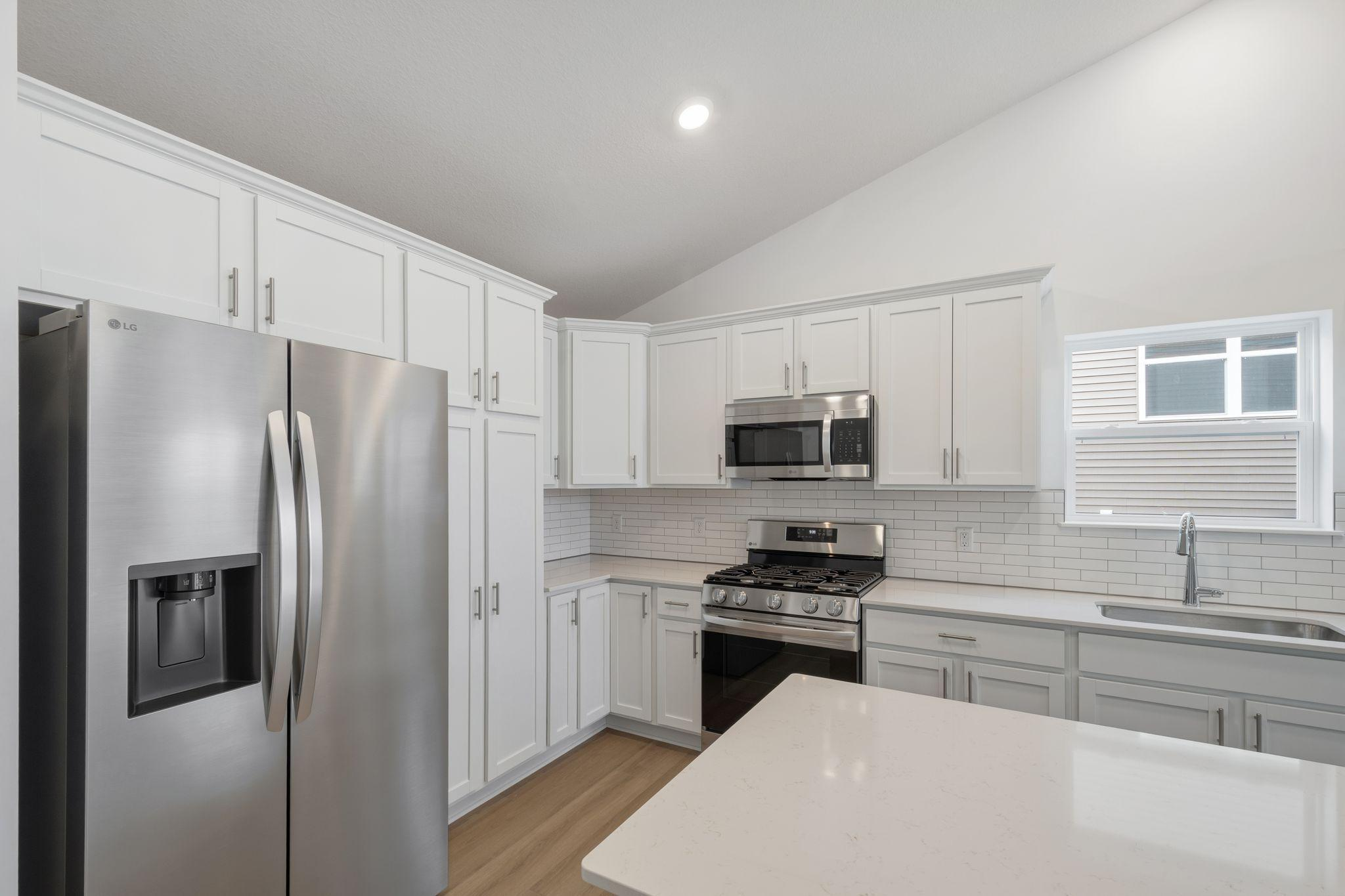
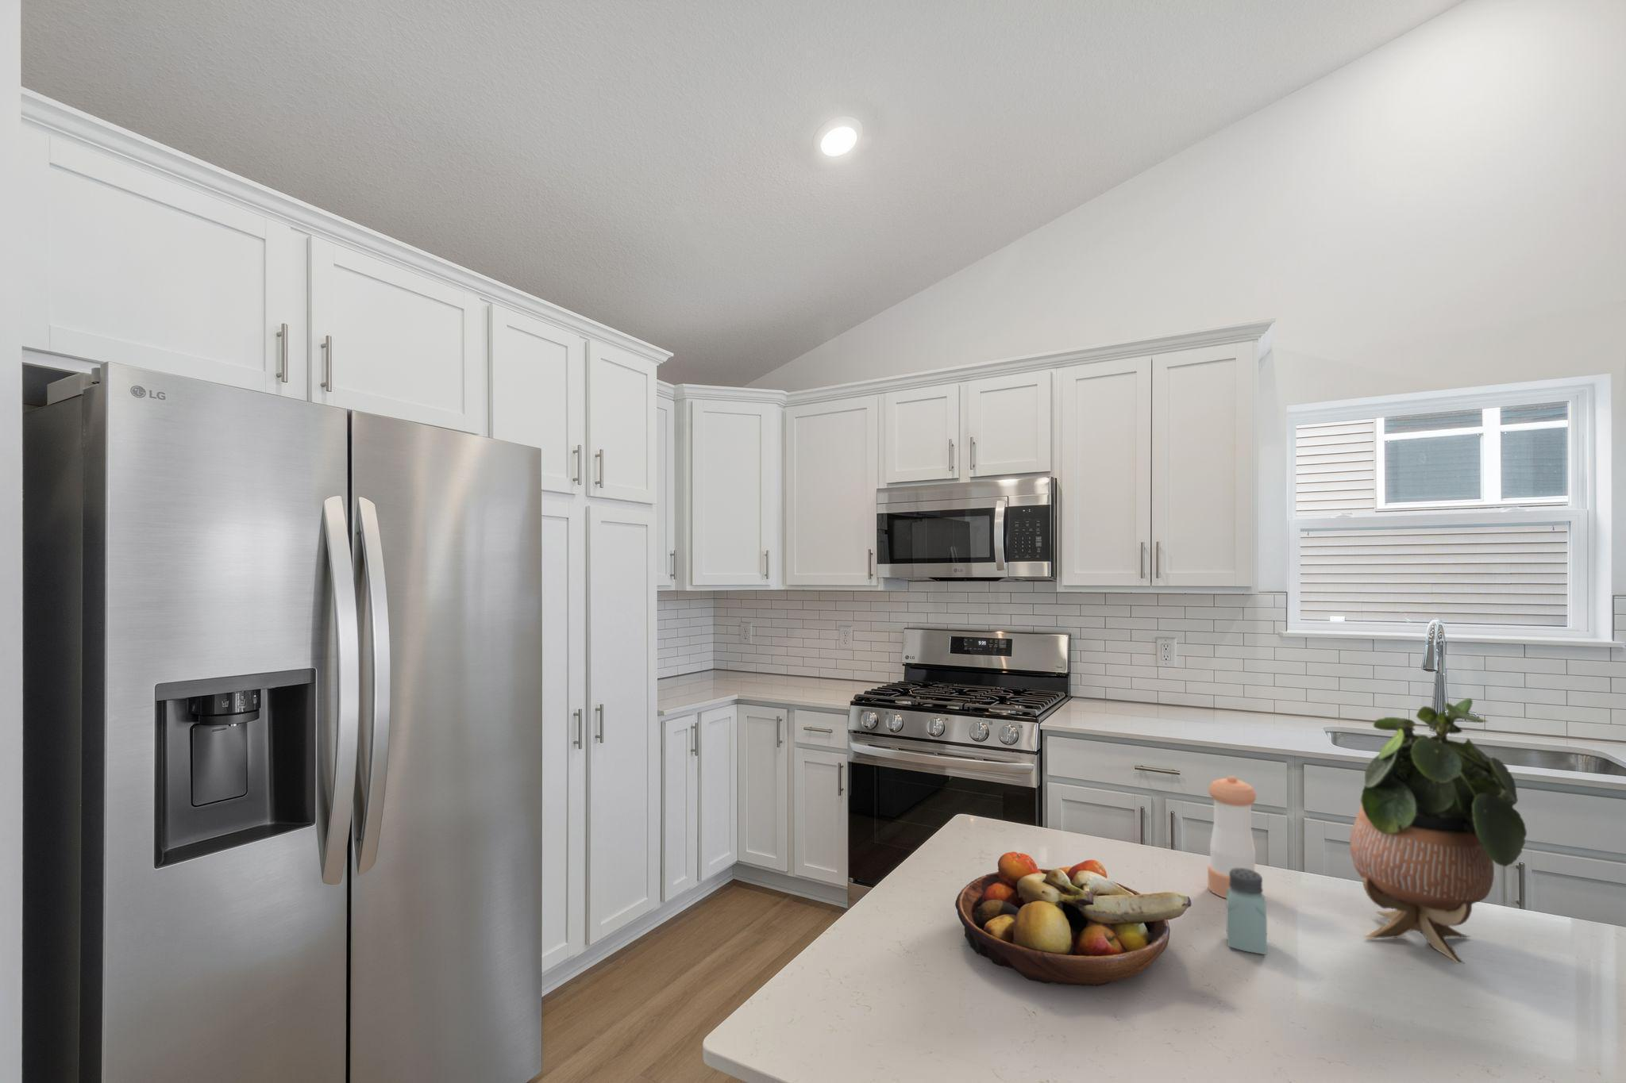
+ pepper shaker [1207,775,1257,899]
+ fruit bowl [954,851,1192,988]
+ potted plant [1349,697,1528,965]
+ saltshaker [1226,868,1268,955]
